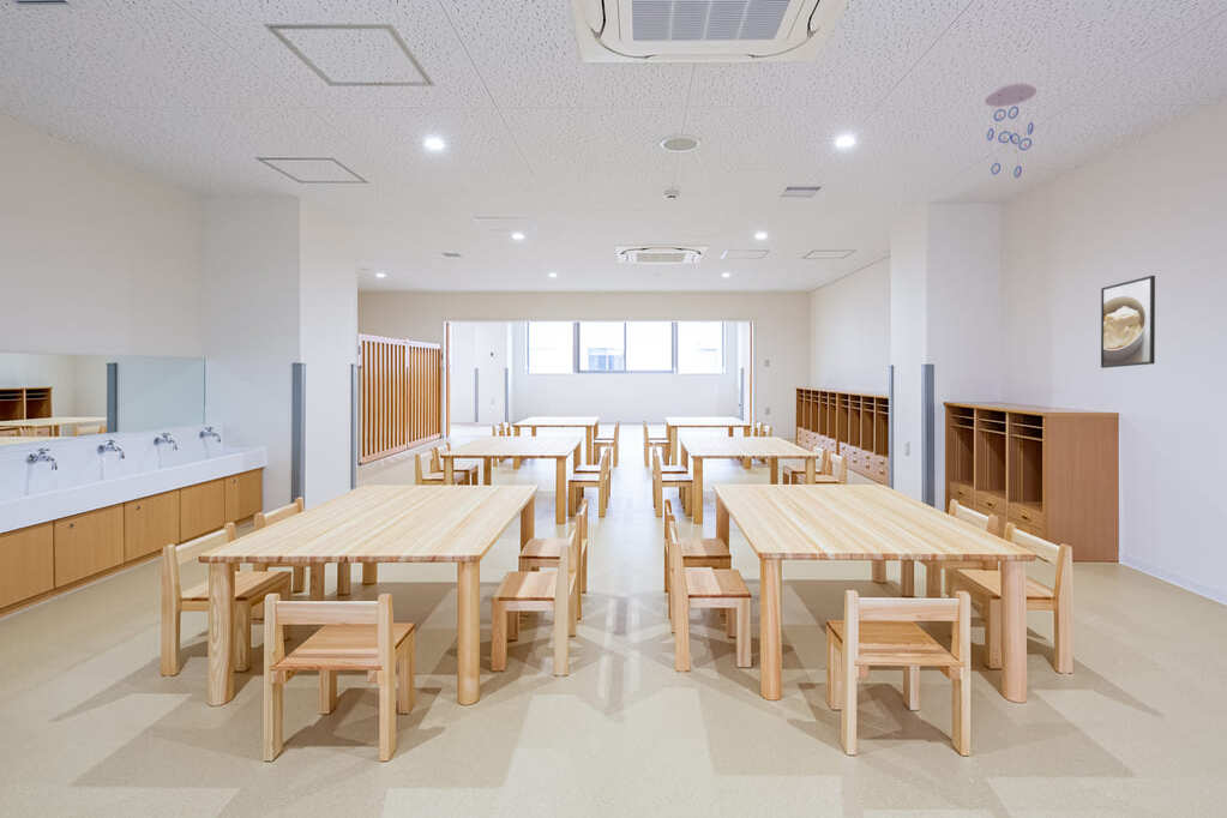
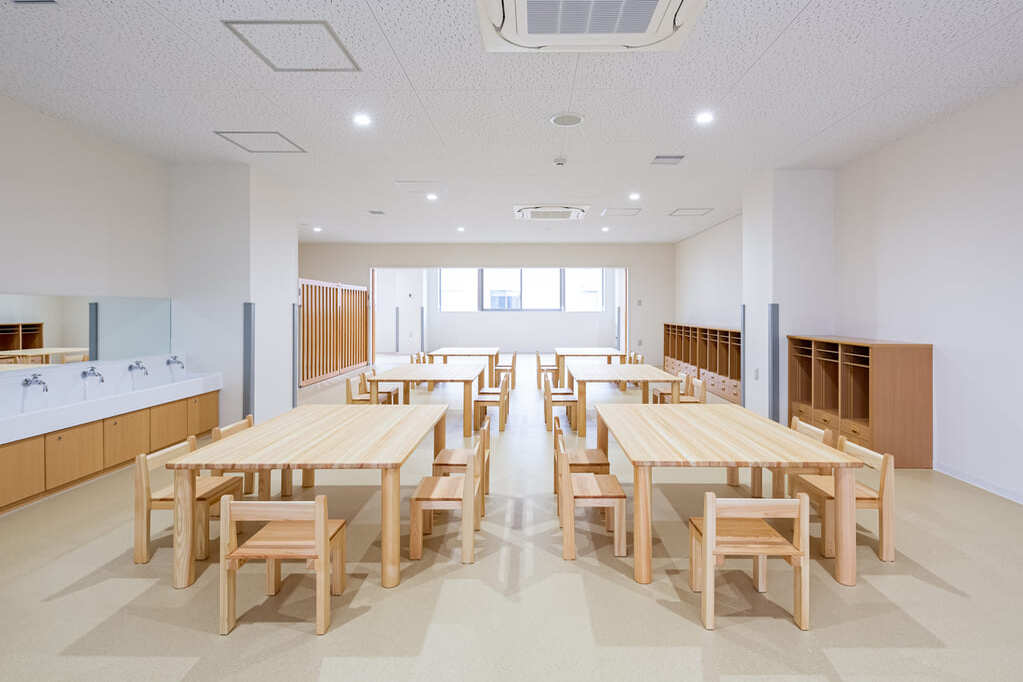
- ceiling mobile [984,82,1037,190]
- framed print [1100,275,1156,369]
